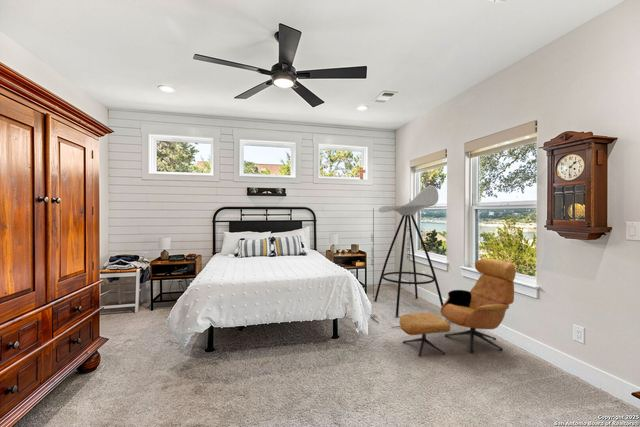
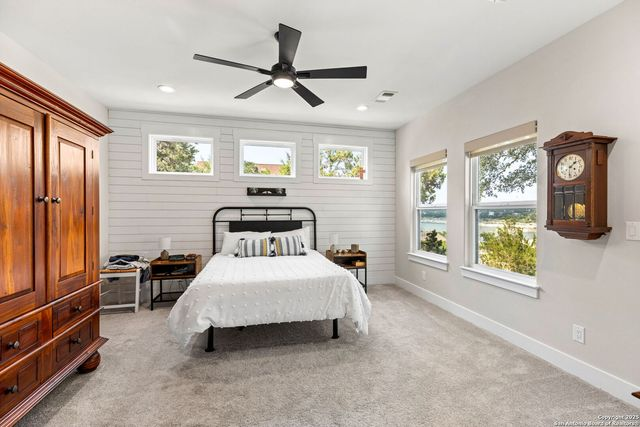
- armchair [398,257,517,357]
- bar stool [370,184,448,328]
